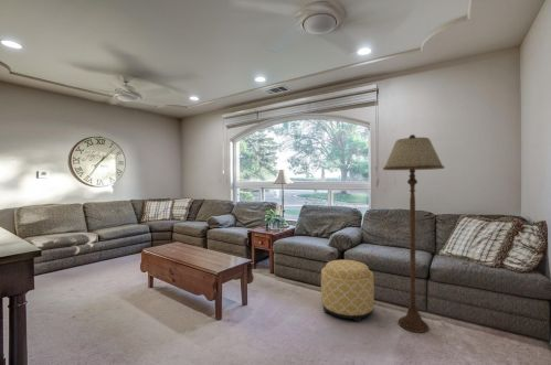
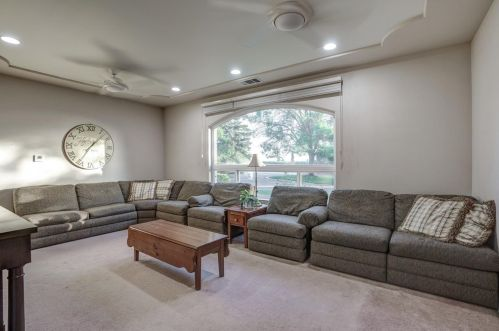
- floor lamp [382,133,445,334]
- ottoman [320,259,375,323]
